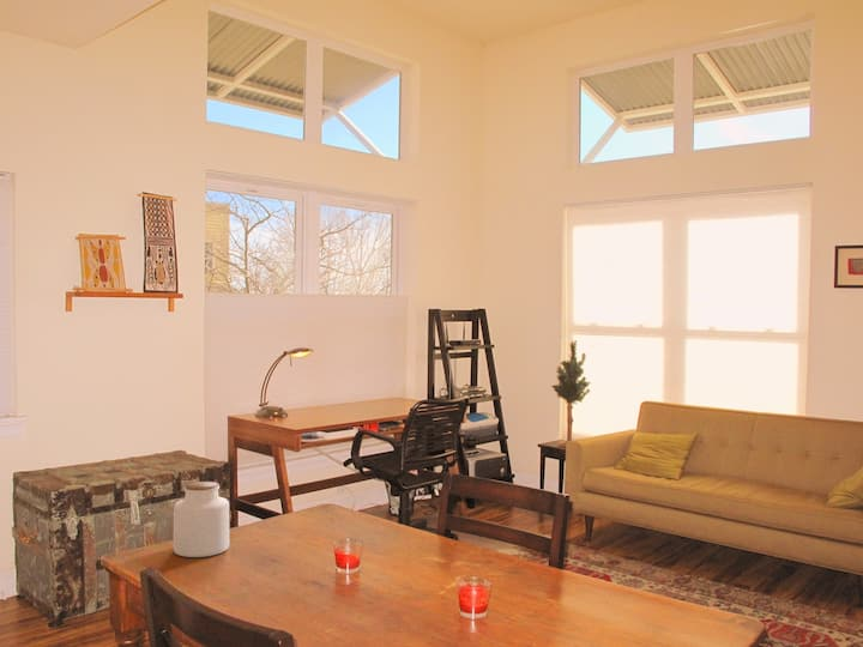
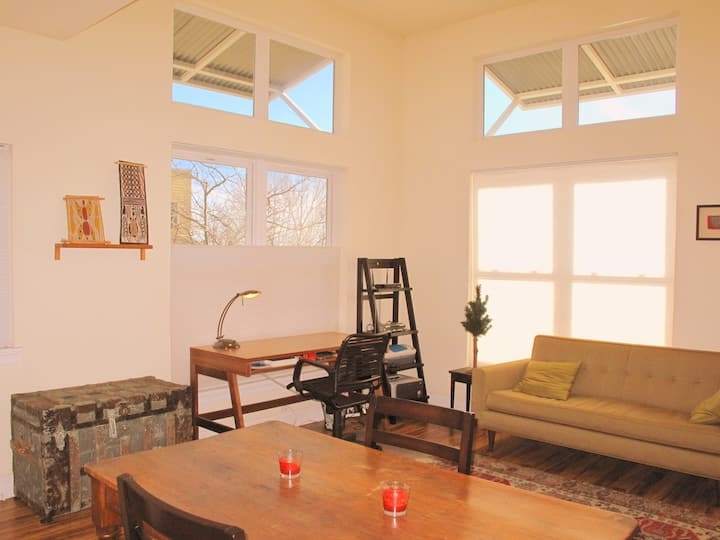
- jar [173,480,230,558]
